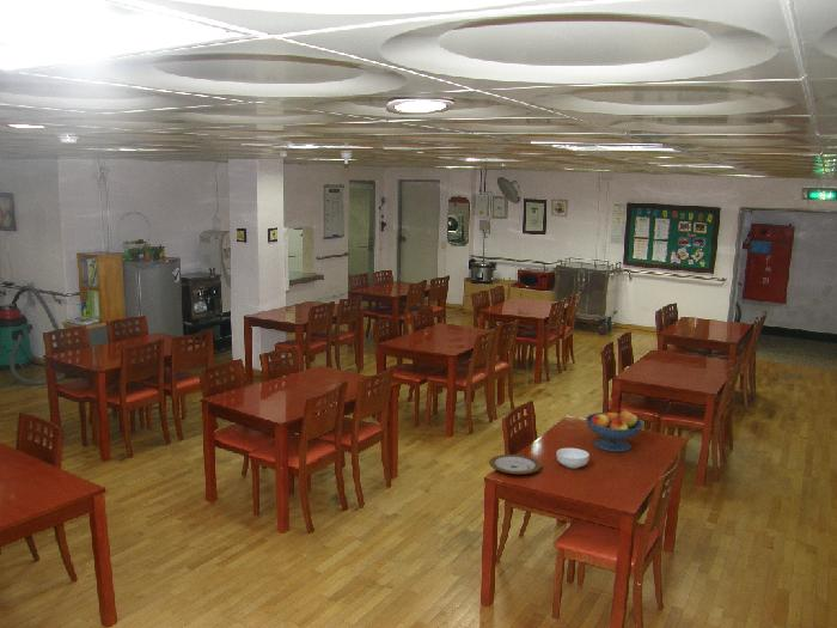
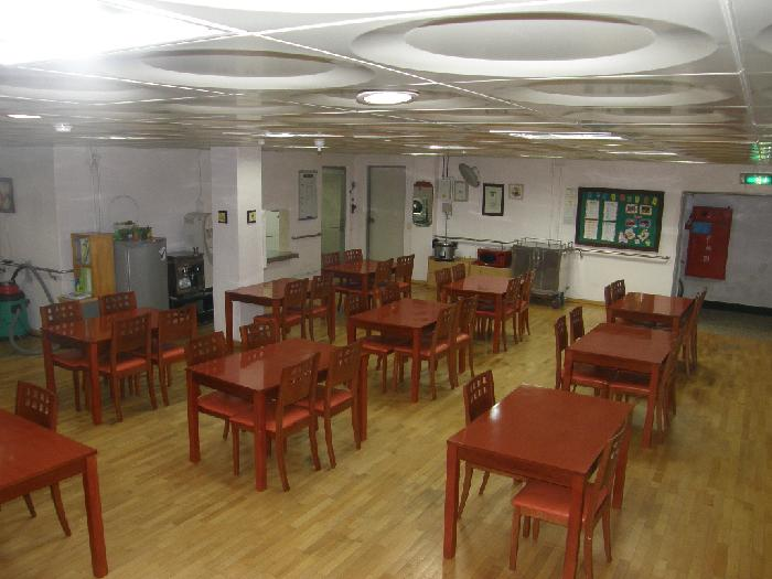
- cereal bowl [556,447,591,469]
- fruit bowl [585,409,644,453]
- plate [488,453,542,475]
